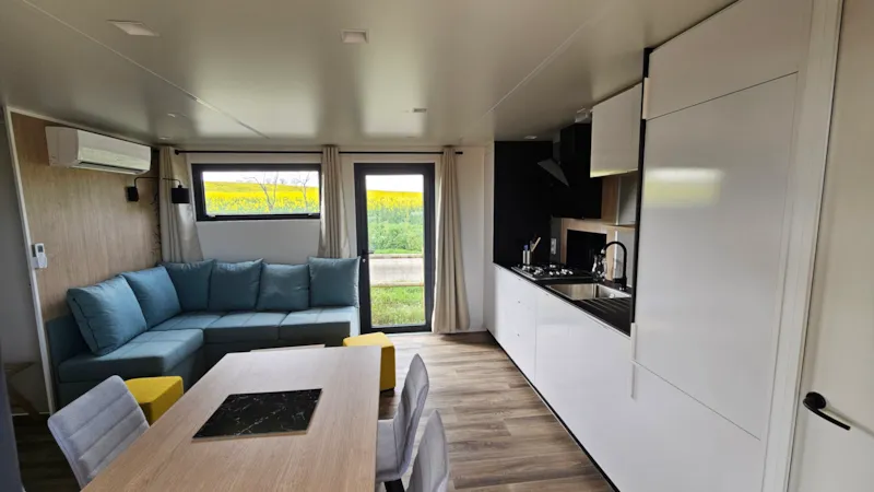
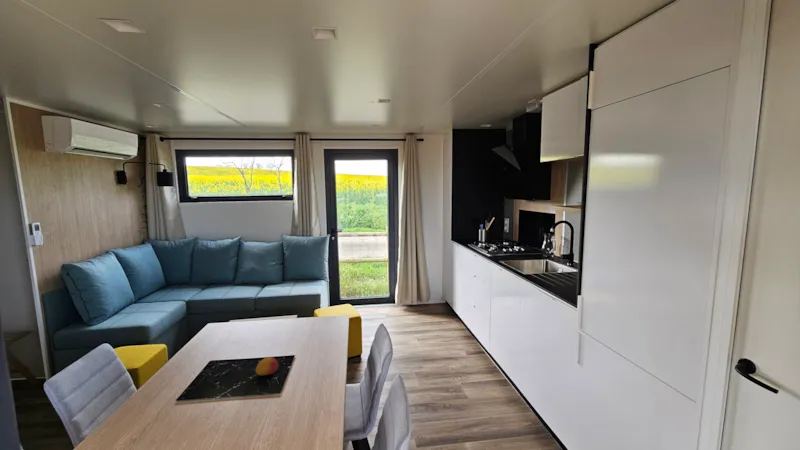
+ fruit [255,356,279,376]
